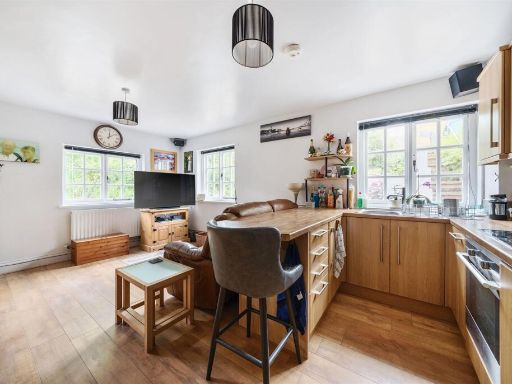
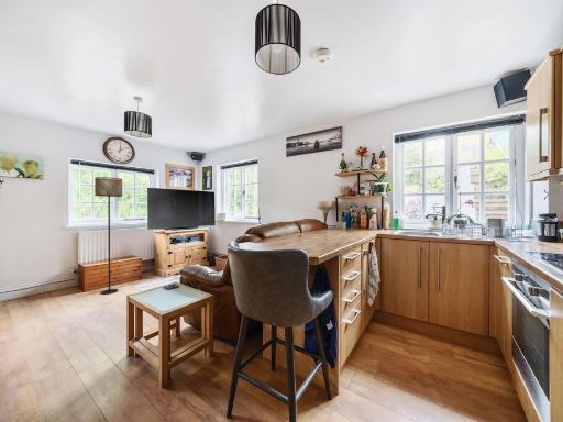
+ floor lamp [93,176,123,296]
